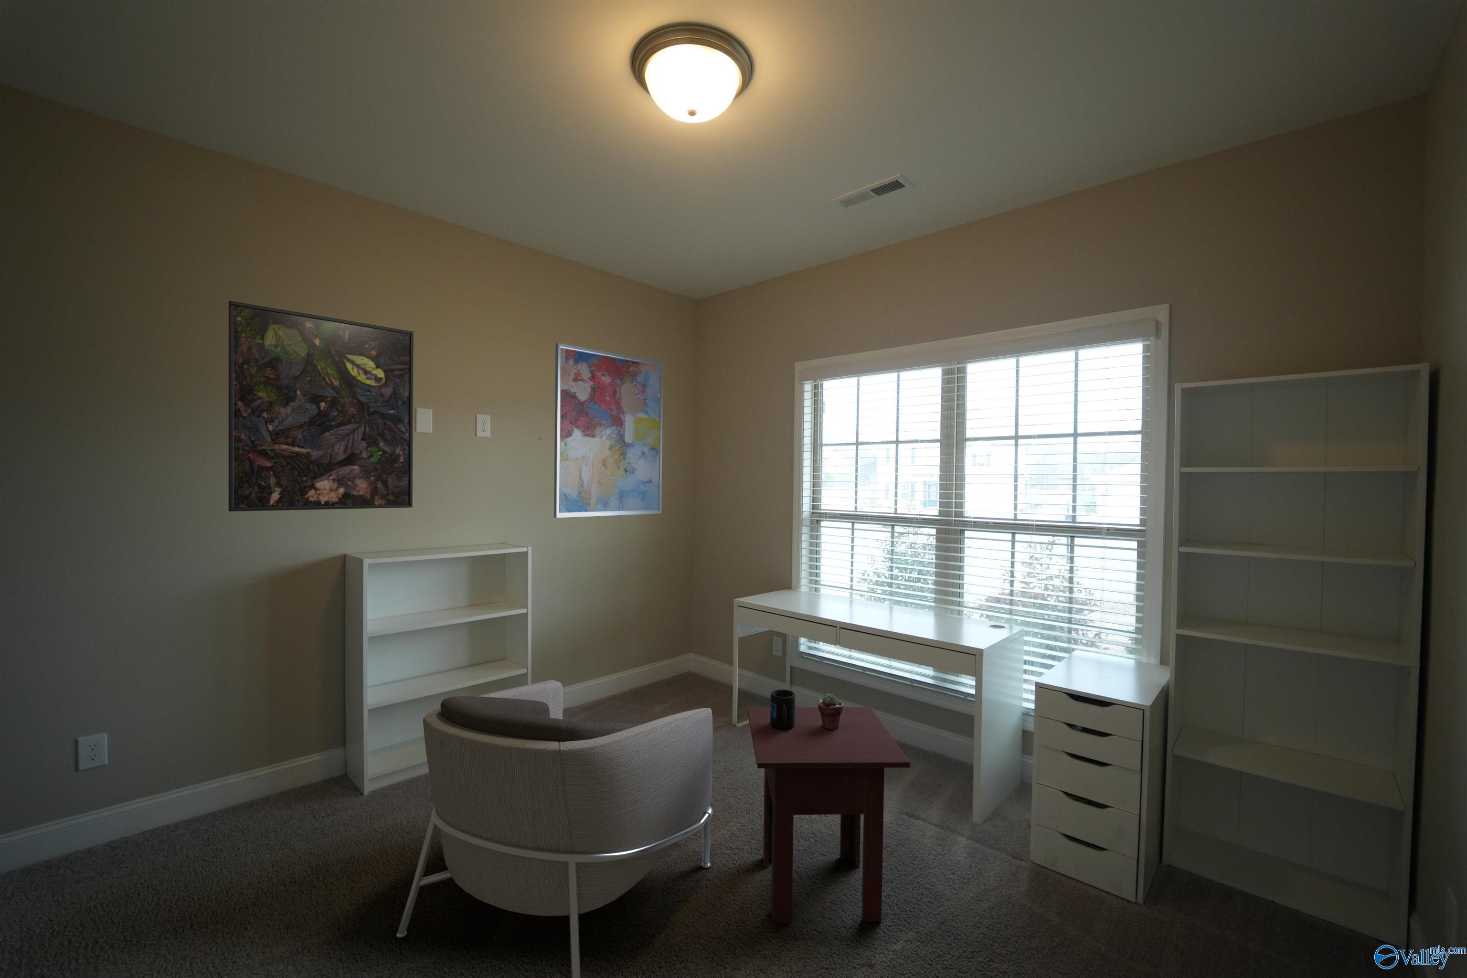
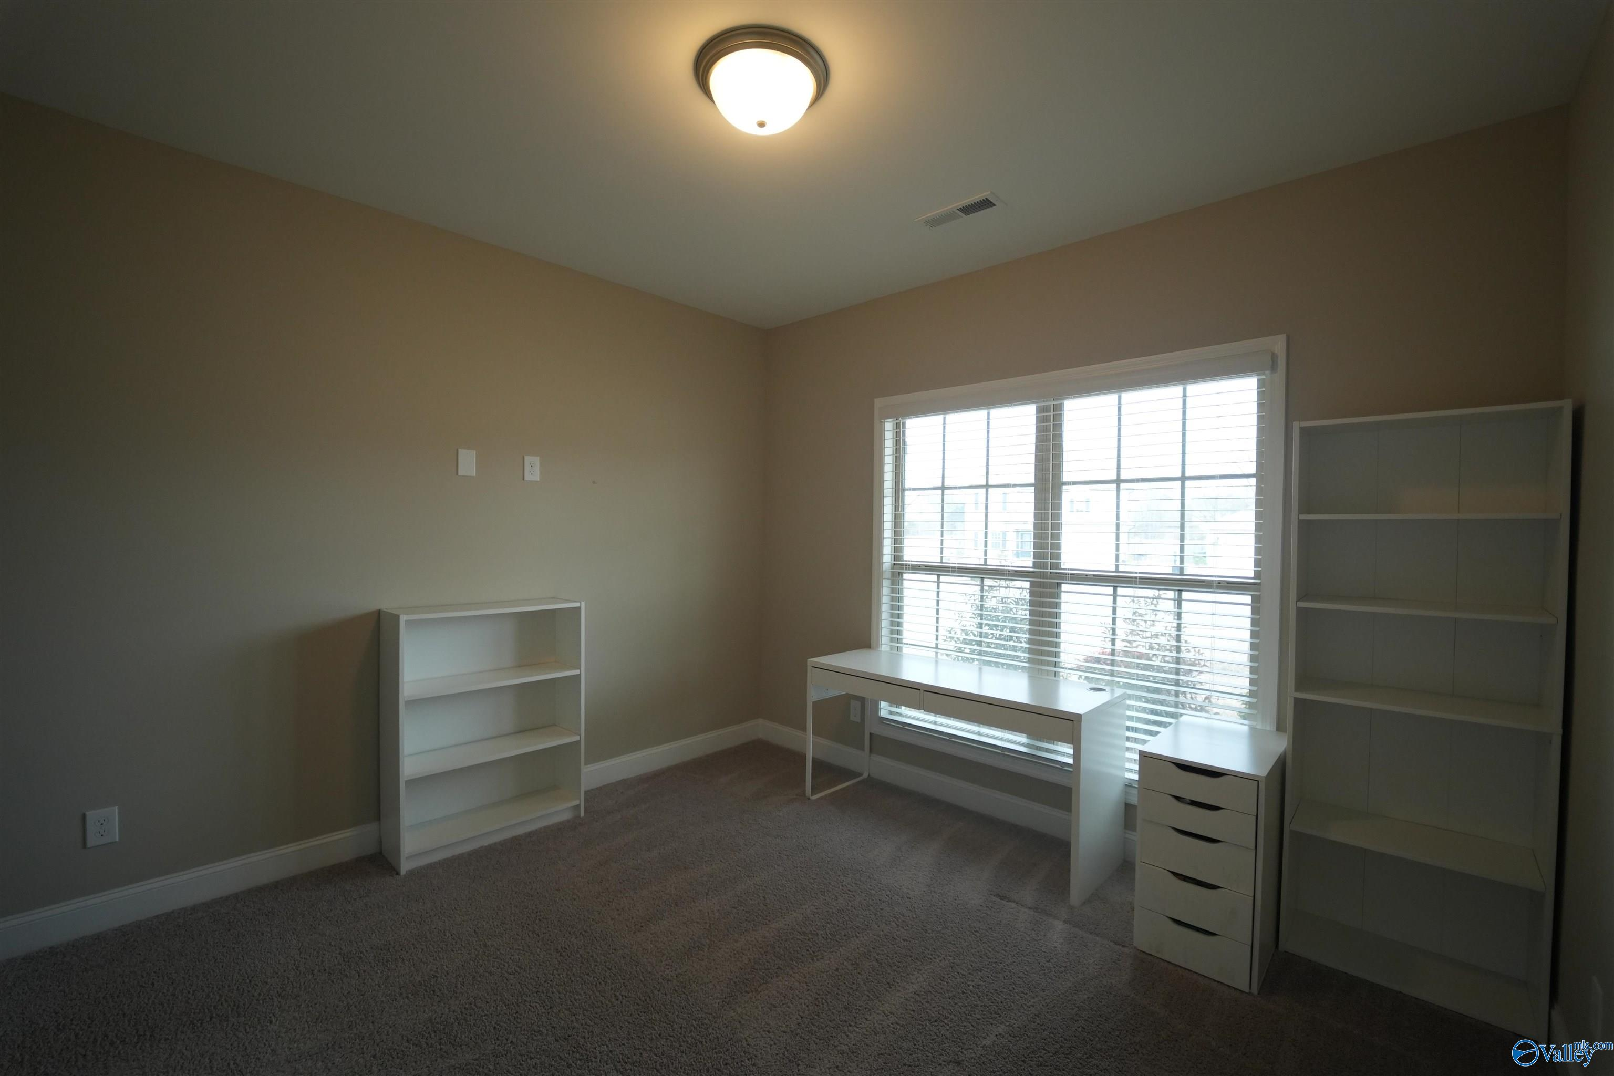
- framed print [228,300,414,512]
- wall art [553,343,664,518]
- mug [770,689,796,730]
- armchair [396,680,713,978]
- potted succulent [818,693,844,730]
- side table [747,707,910,923]
